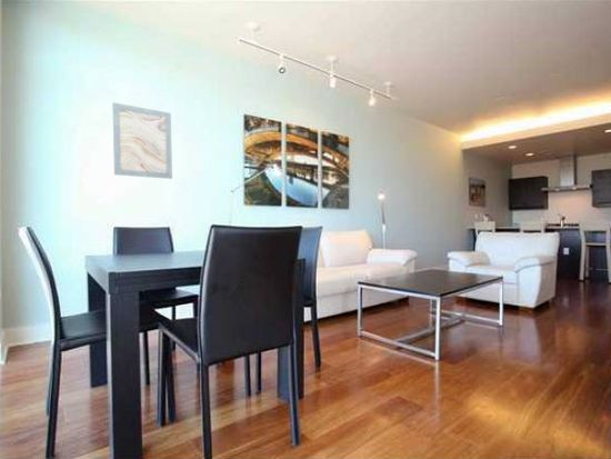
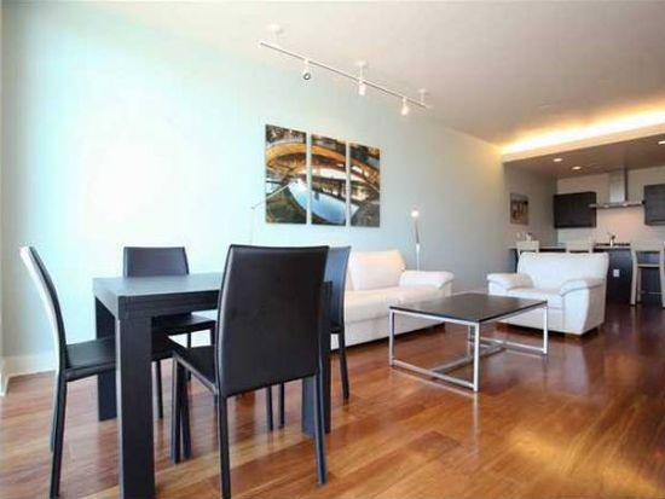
- wall art [111,101,173,180]
